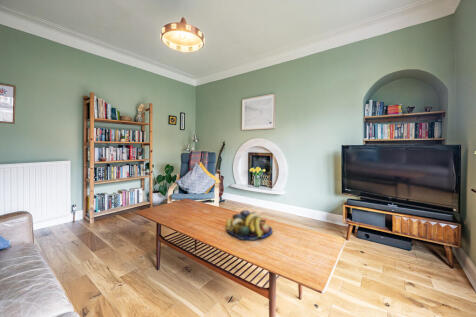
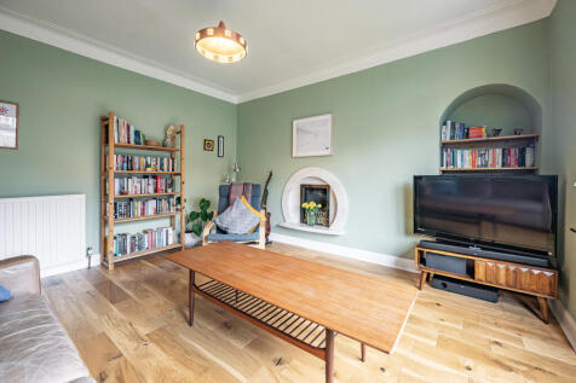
- fruit bowl [224,209,273,241]
